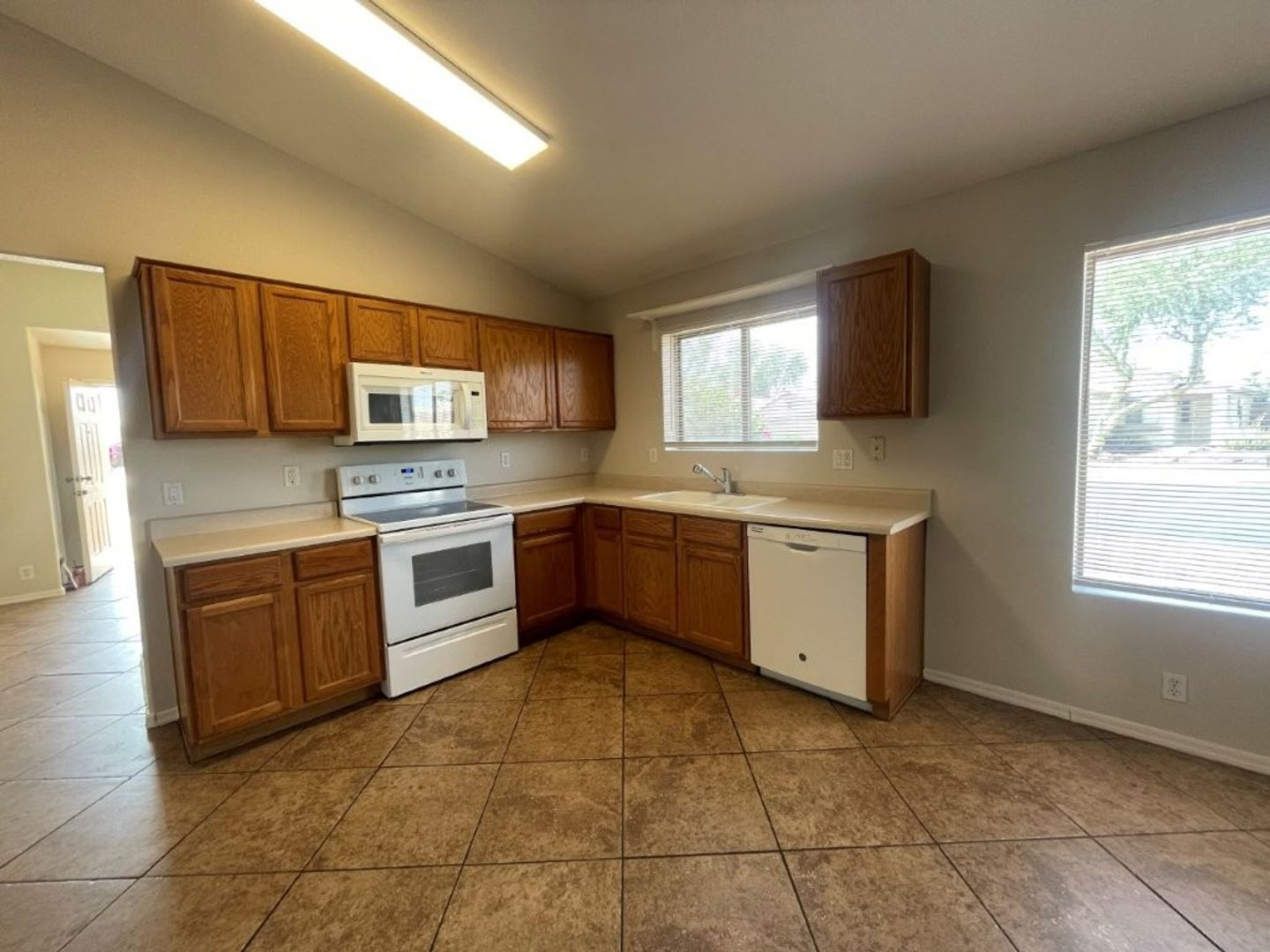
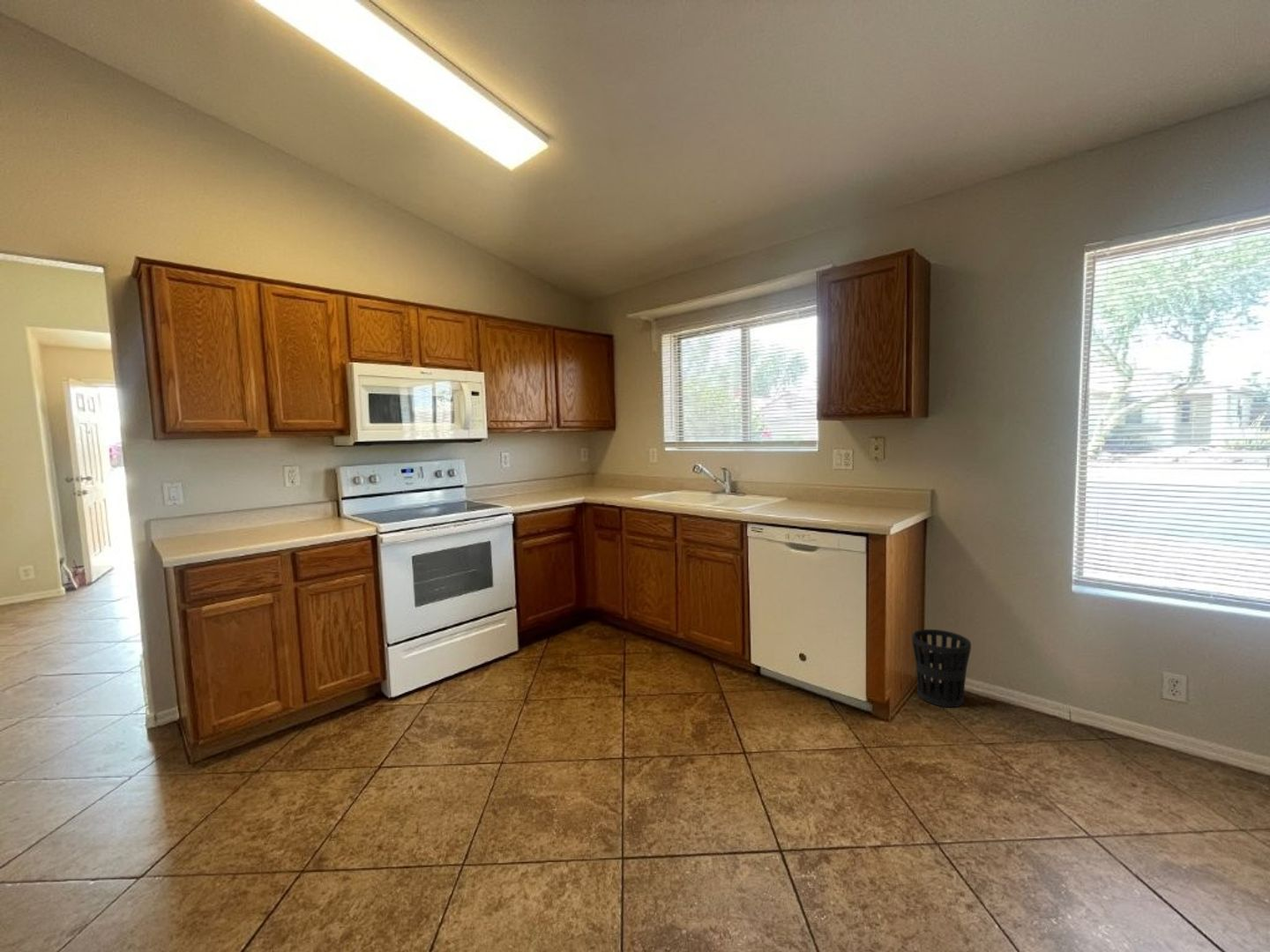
+ wastebasket [911,628,972,708]
